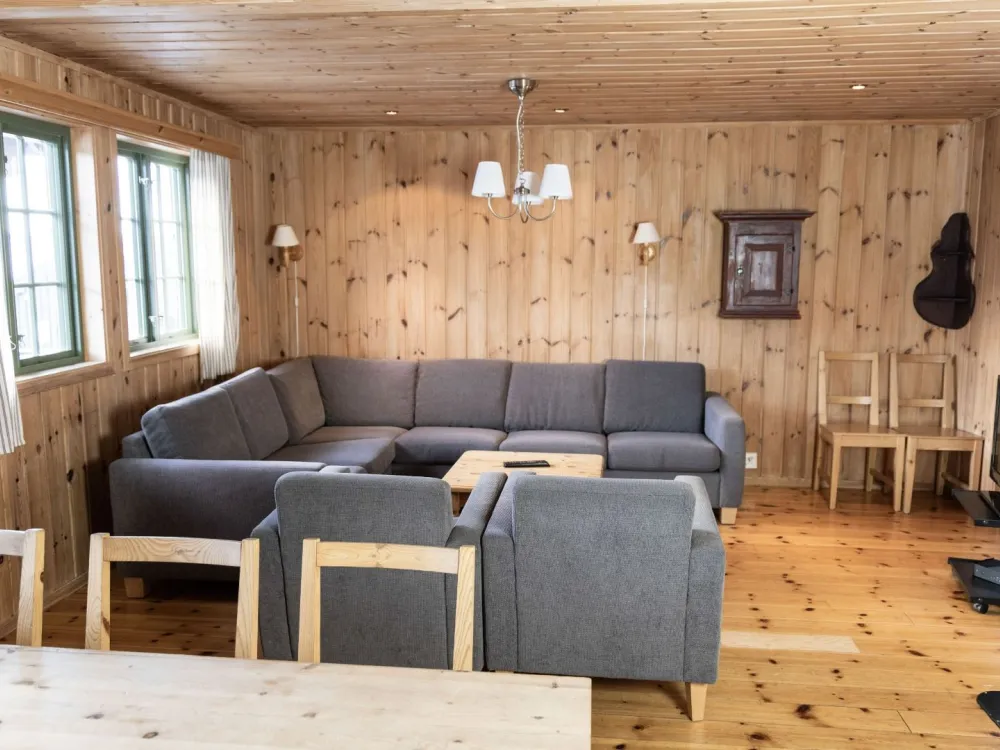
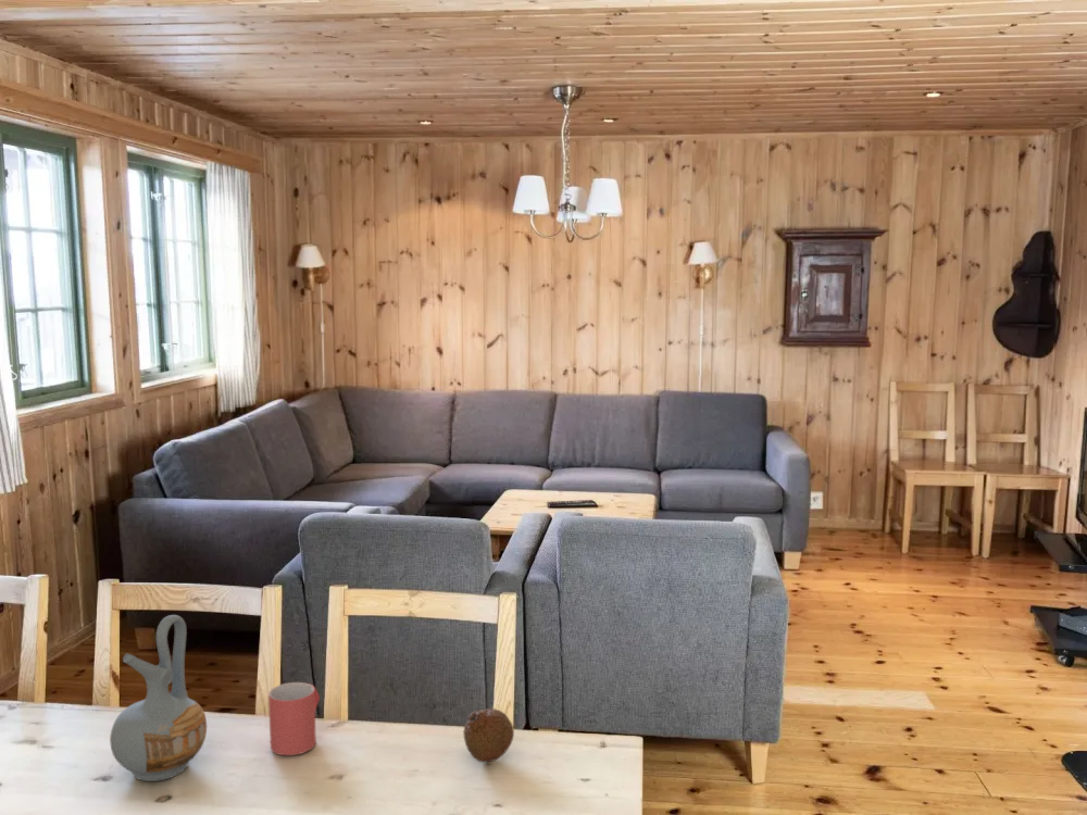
+ mug [267,681,321,756]
+ fruit [462,707,515,763]
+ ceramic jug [109,614,208,782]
